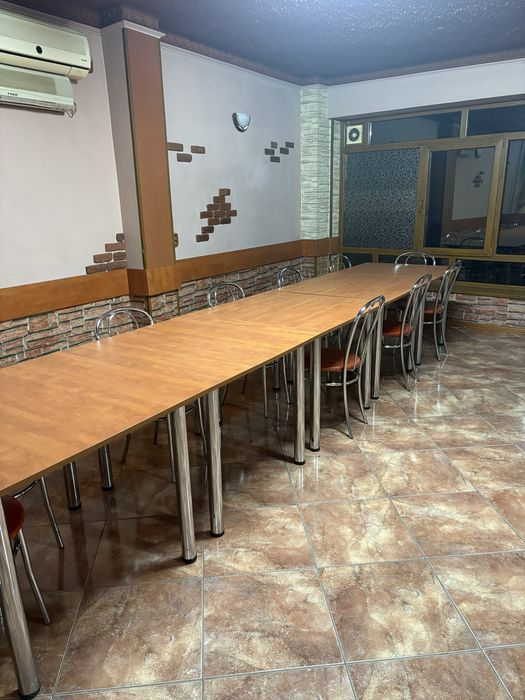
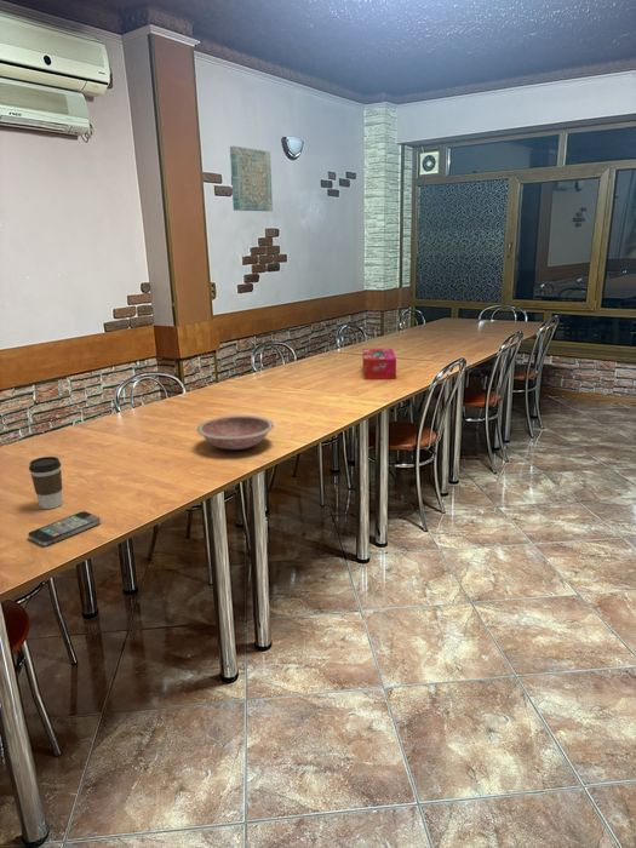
+ coffee cup [28,455,64,510]
+ tissue box [361,346,397,380]
+ wall art [229,145,274,212]
+ bowl [195,414,275,451]
+ smartphone [27,510,102,548]
